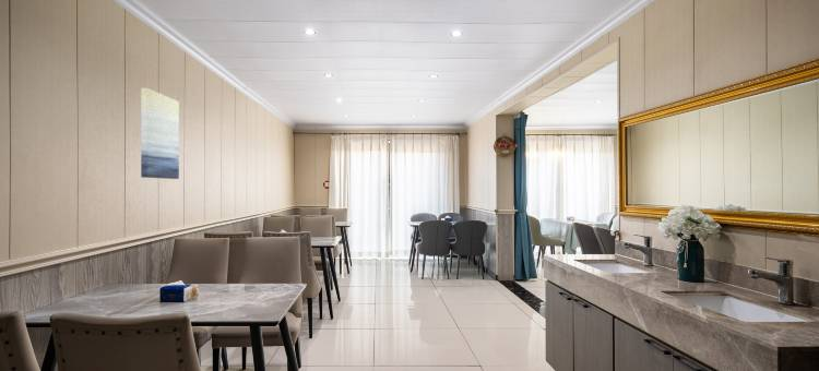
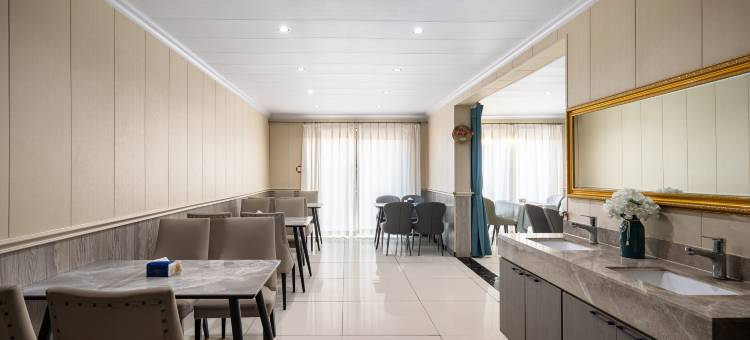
- wall art [140,87,180,180]
